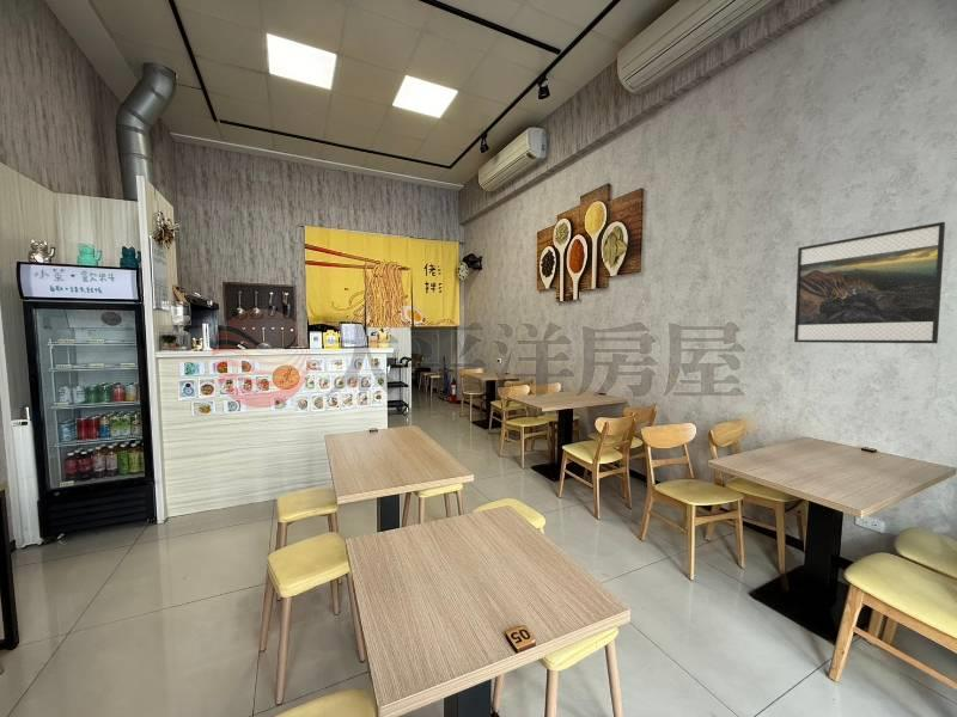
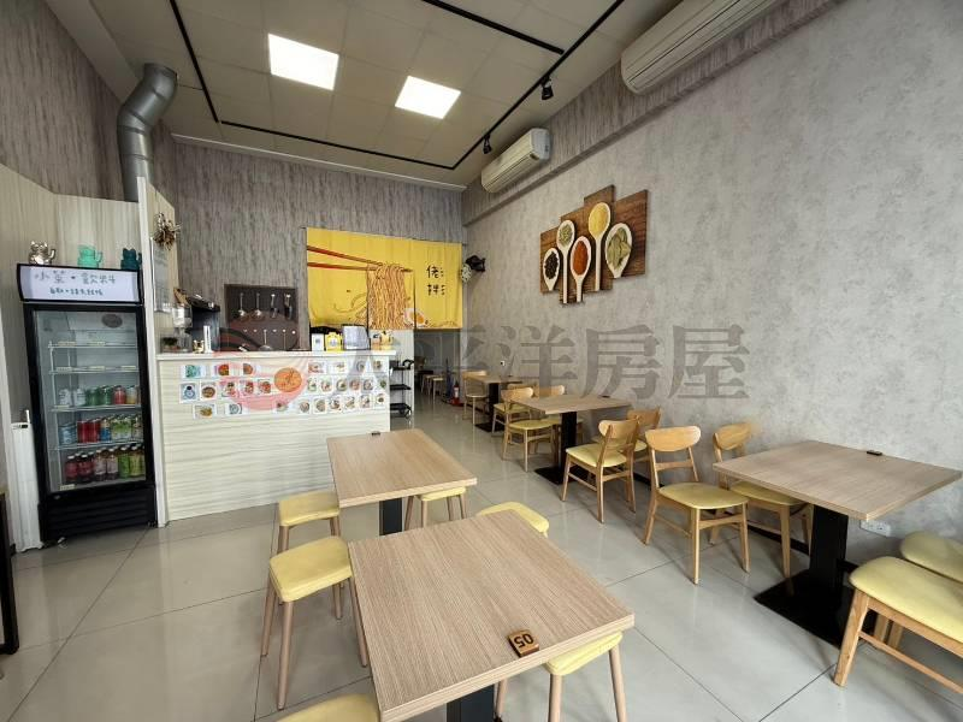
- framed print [793,221,946,344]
